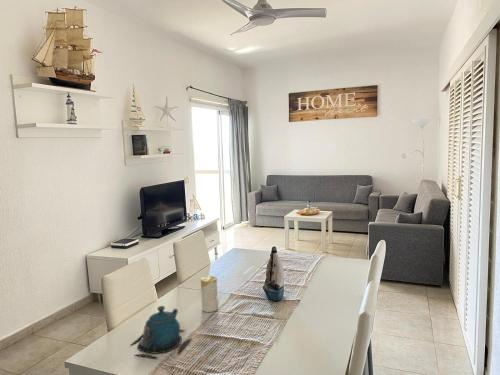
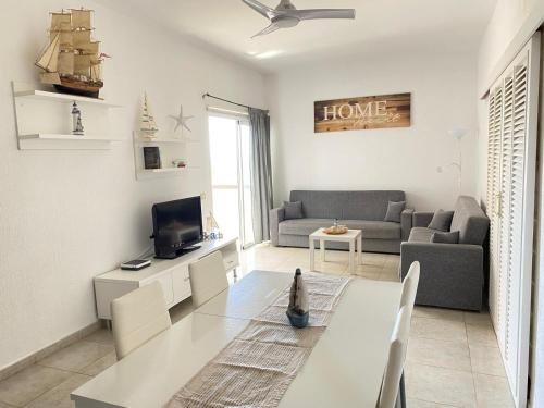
- candle [200,275,219,313]
- teapot [130,305,193,360]
